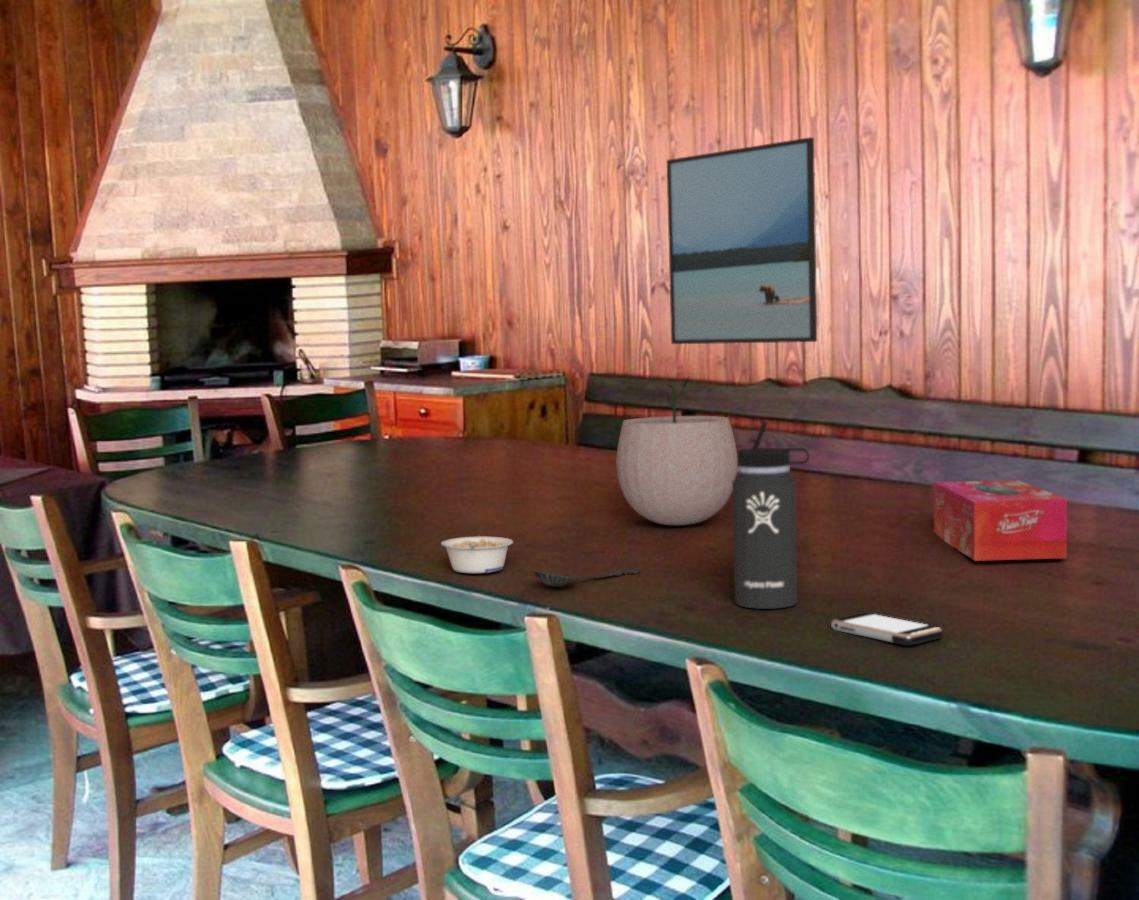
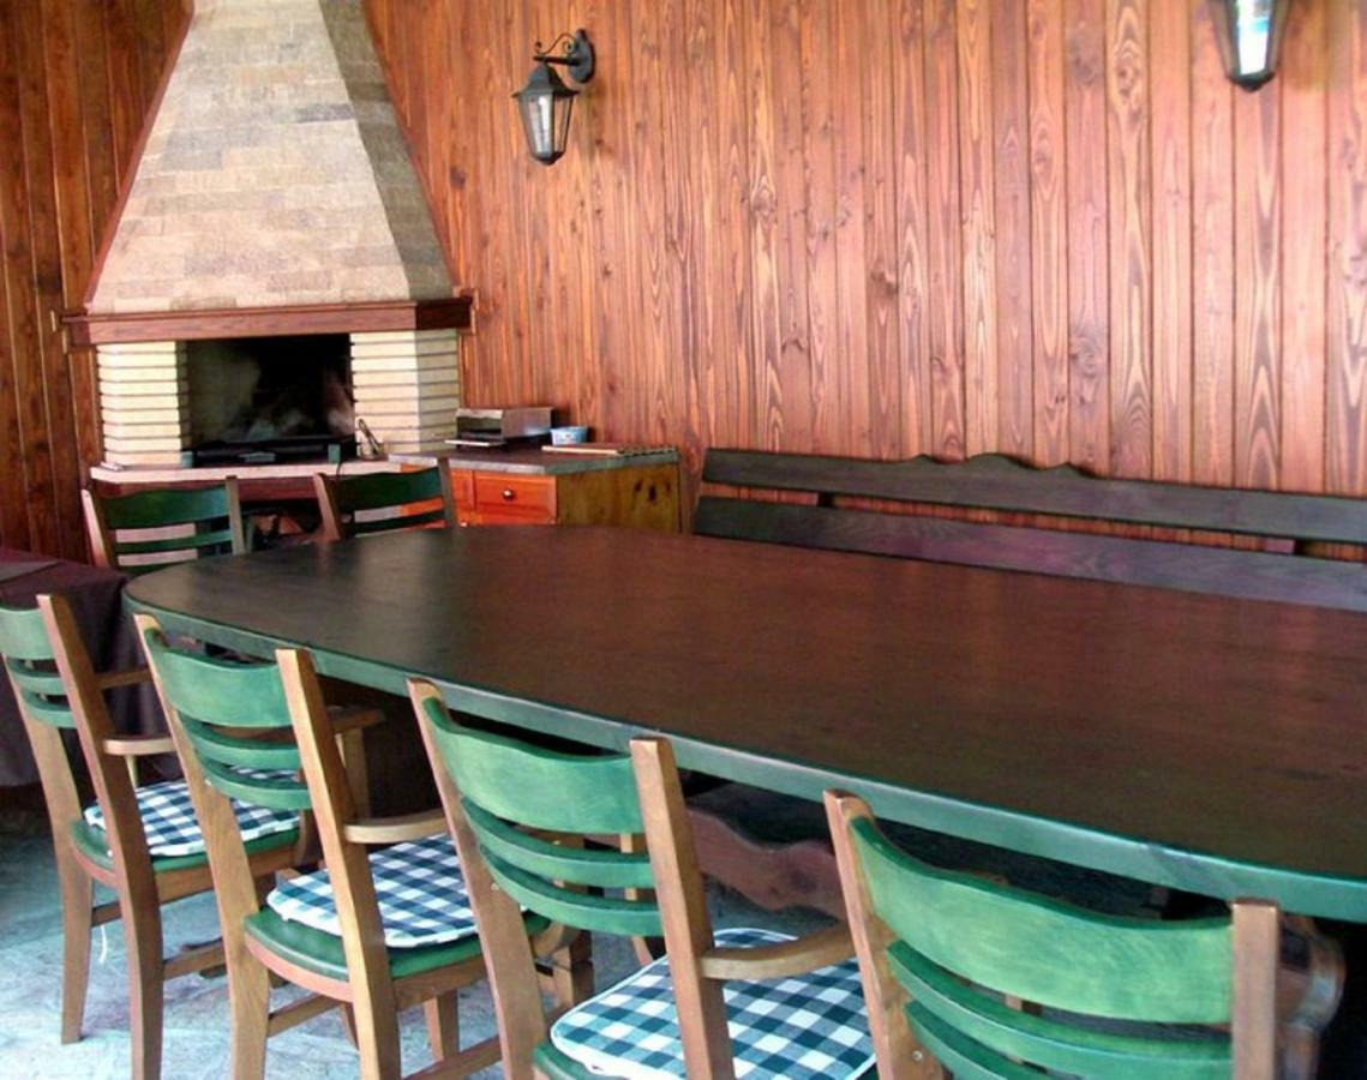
- spoon [532,568,641,588]
- tissue box [932,478,1068,562]
- legume [440,535,514,574]
- smartphone [830,612,944,646]
- plant pot [615,372,738,526]
- thermos bottle [732,420,810,610]
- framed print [666,136,818,345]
